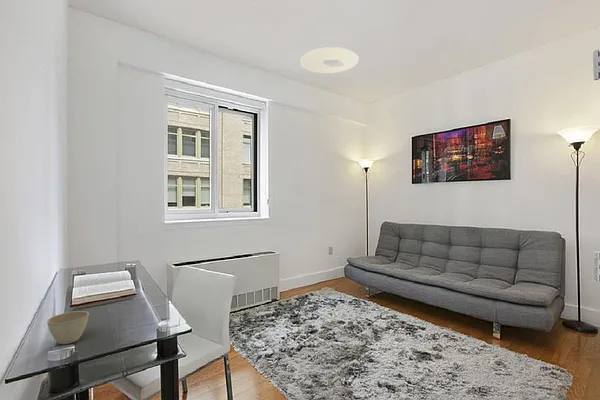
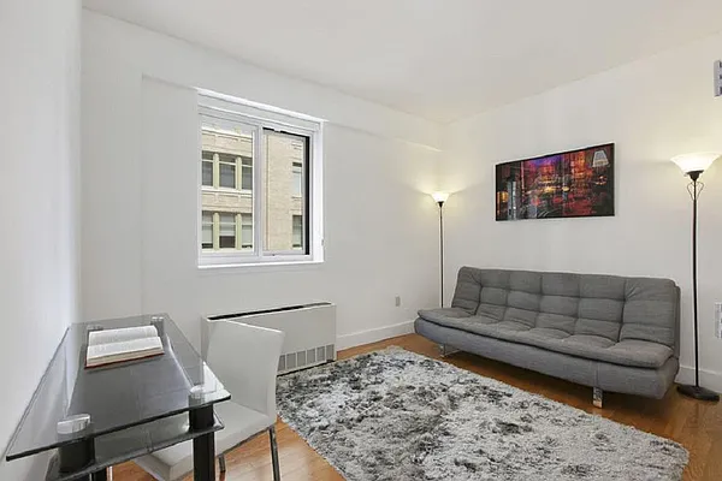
- ceiling light [299,46,360,75]
- flower pot [46,310,90,345]
